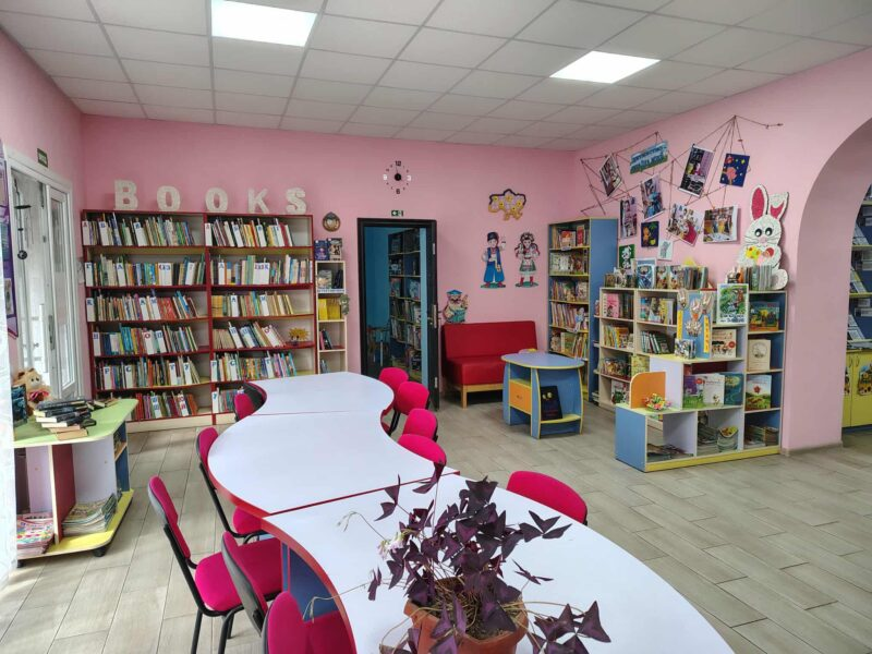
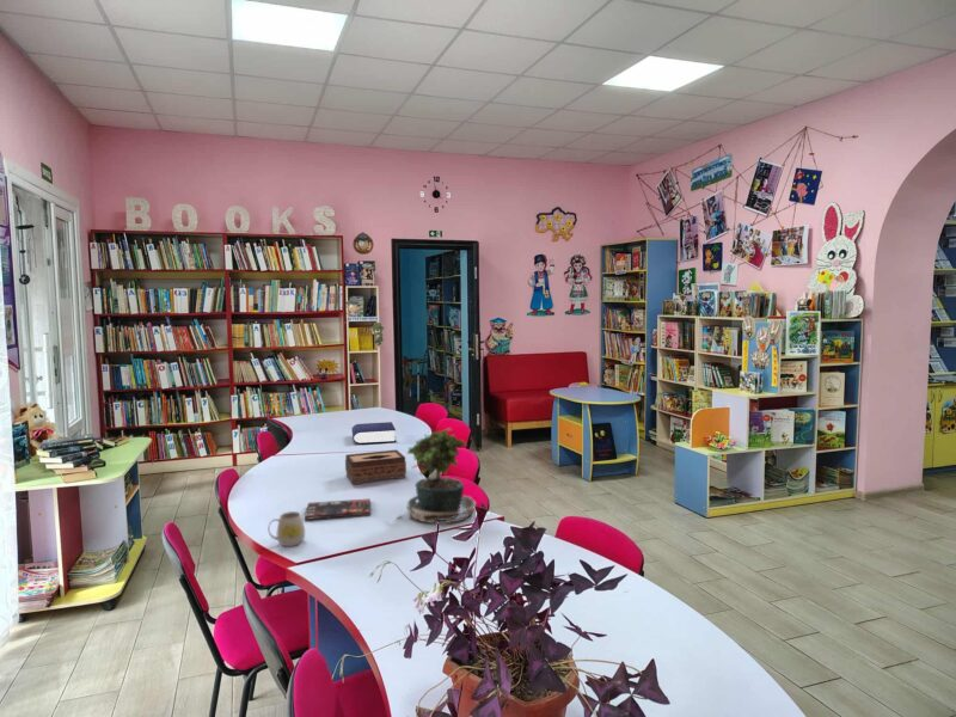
+ mug [268,510,306,547]
+ book [304,497,372,521]
+ book [351,421,397,446]
+ potted plant [384,427,477,525]
+ tissue box [344,448,407,485]
